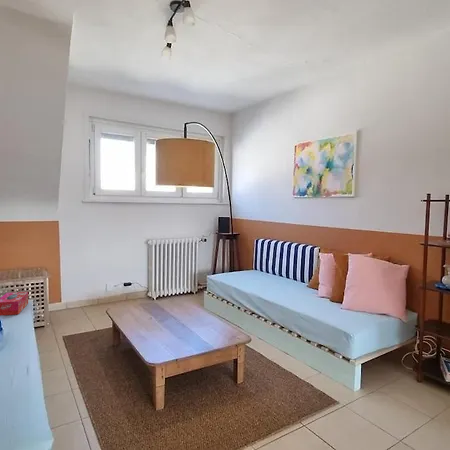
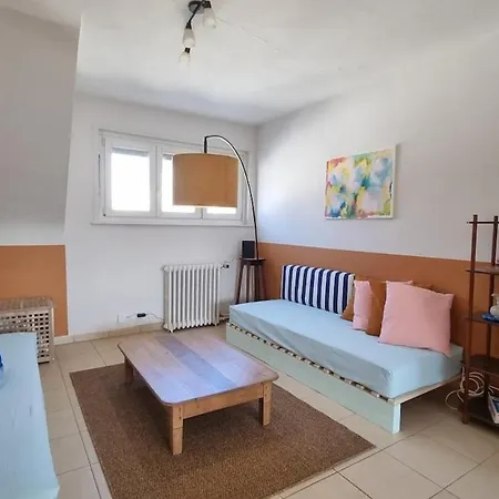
- tissue box [0,291,29,317]
